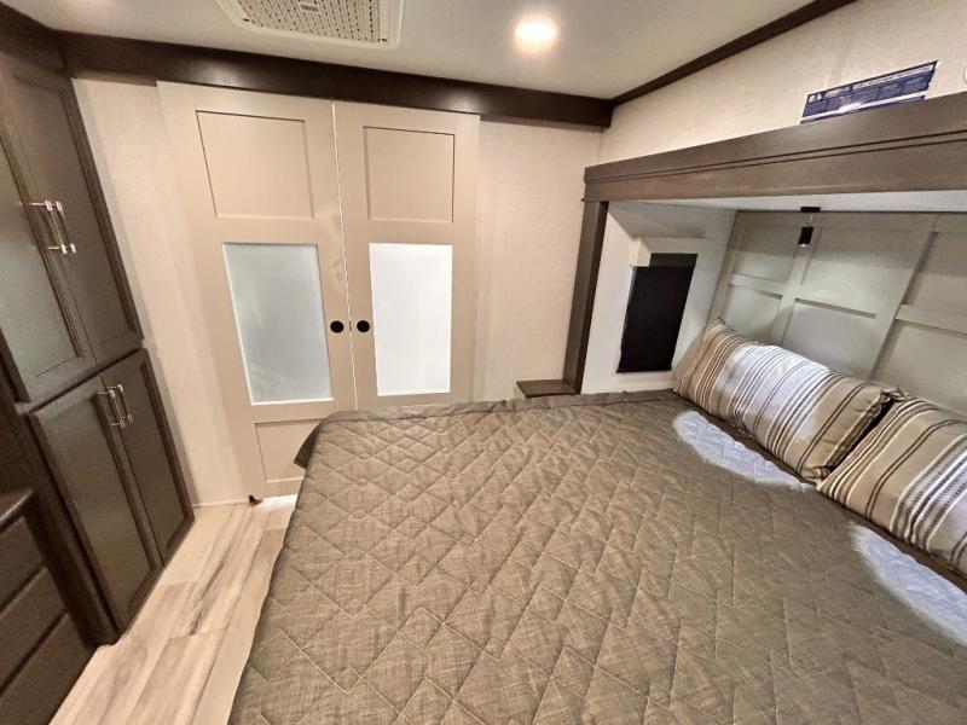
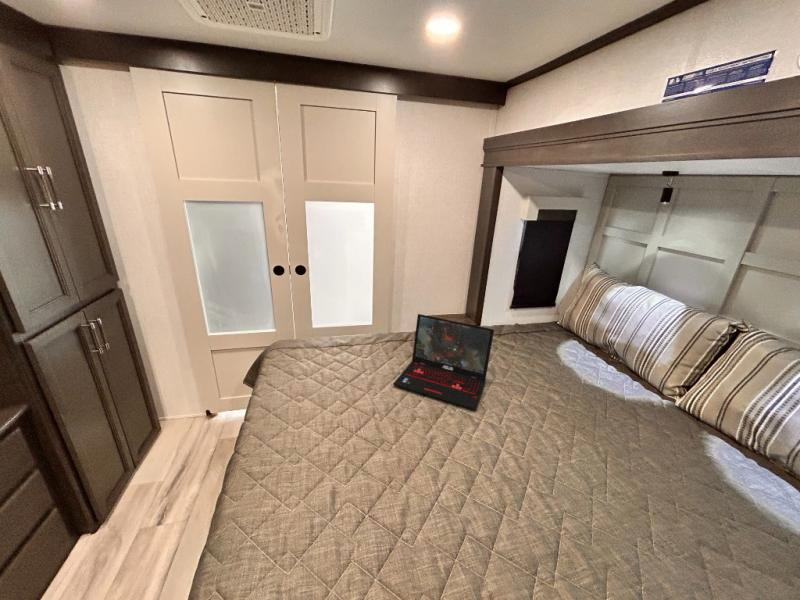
+ laptop [392,313,495,411]
